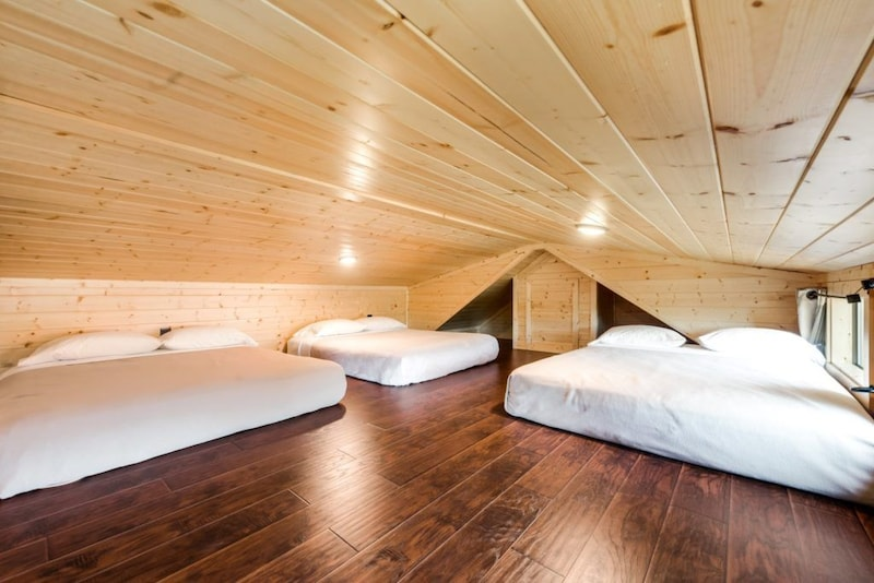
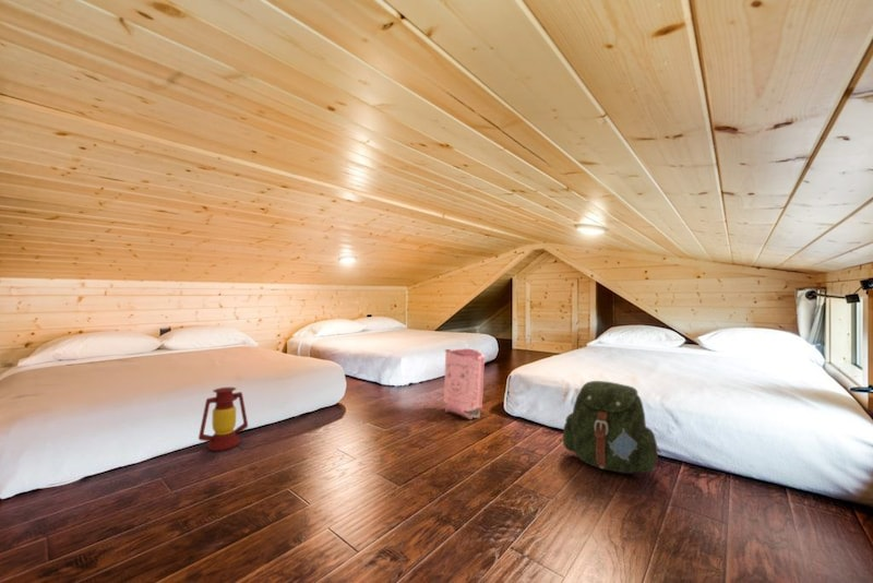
+ backpack [562,380,661,475]
+ bag [443,347,486,420]
+ lantern [198,386,249,452]
